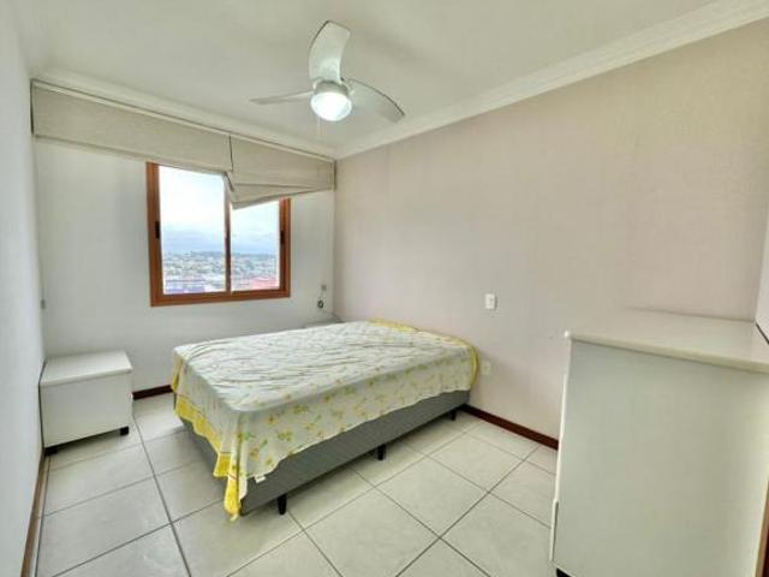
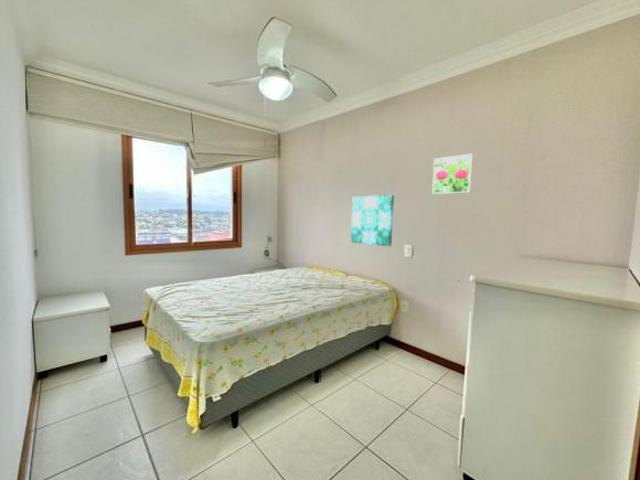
+ wall art [350,194,395,247]
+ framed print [431,153,474,195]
